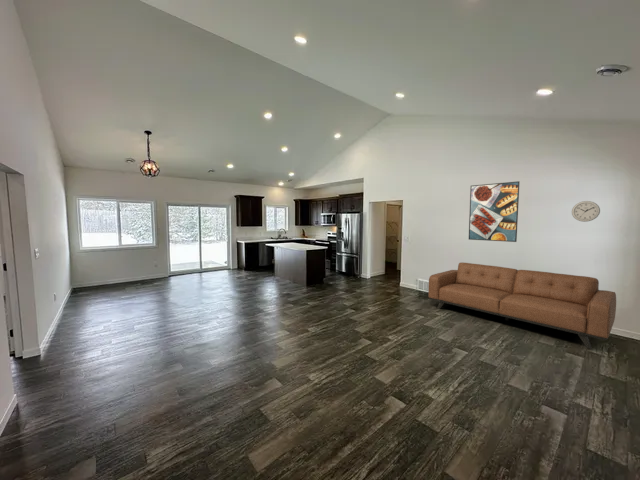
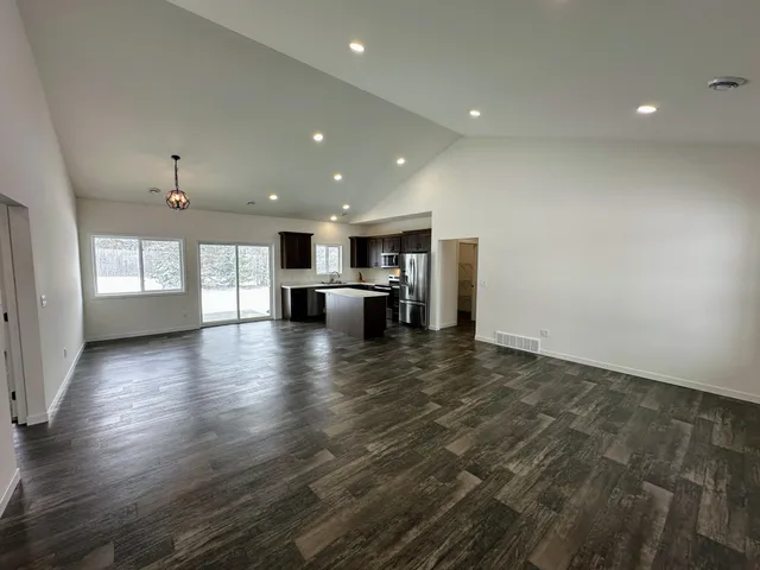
- wall clock [571,200,601,223]
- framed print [468,180,520,243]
- sofa [427,262,617,350]
